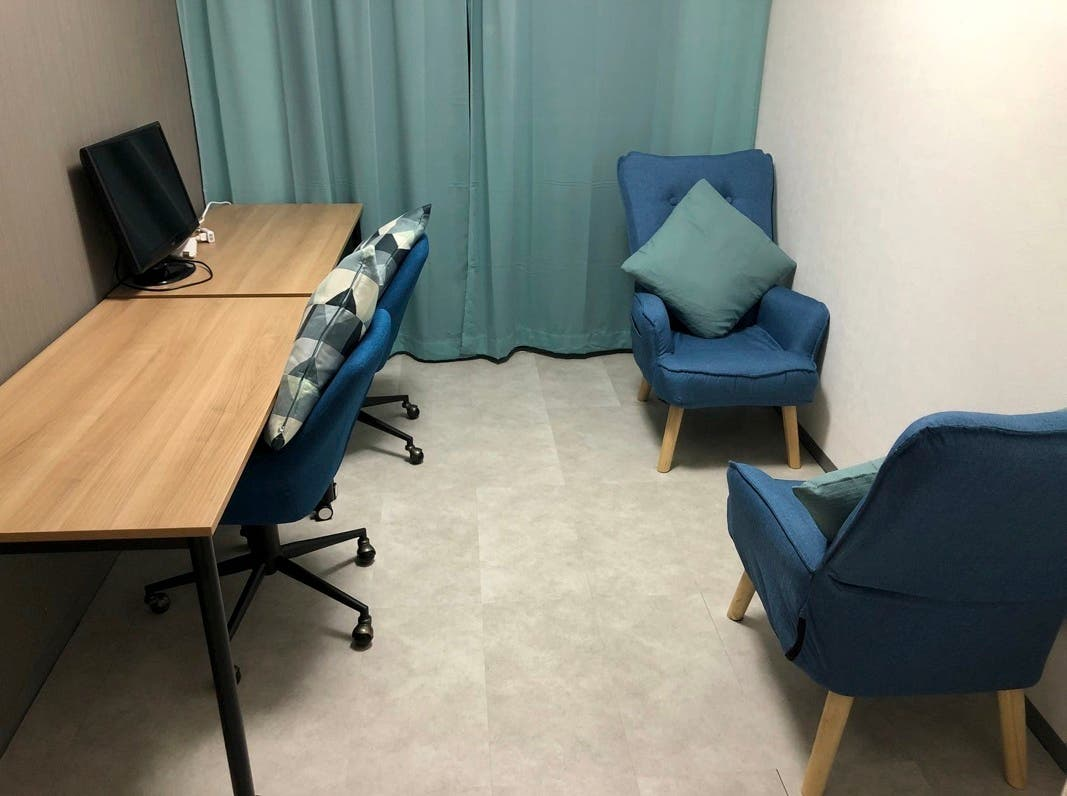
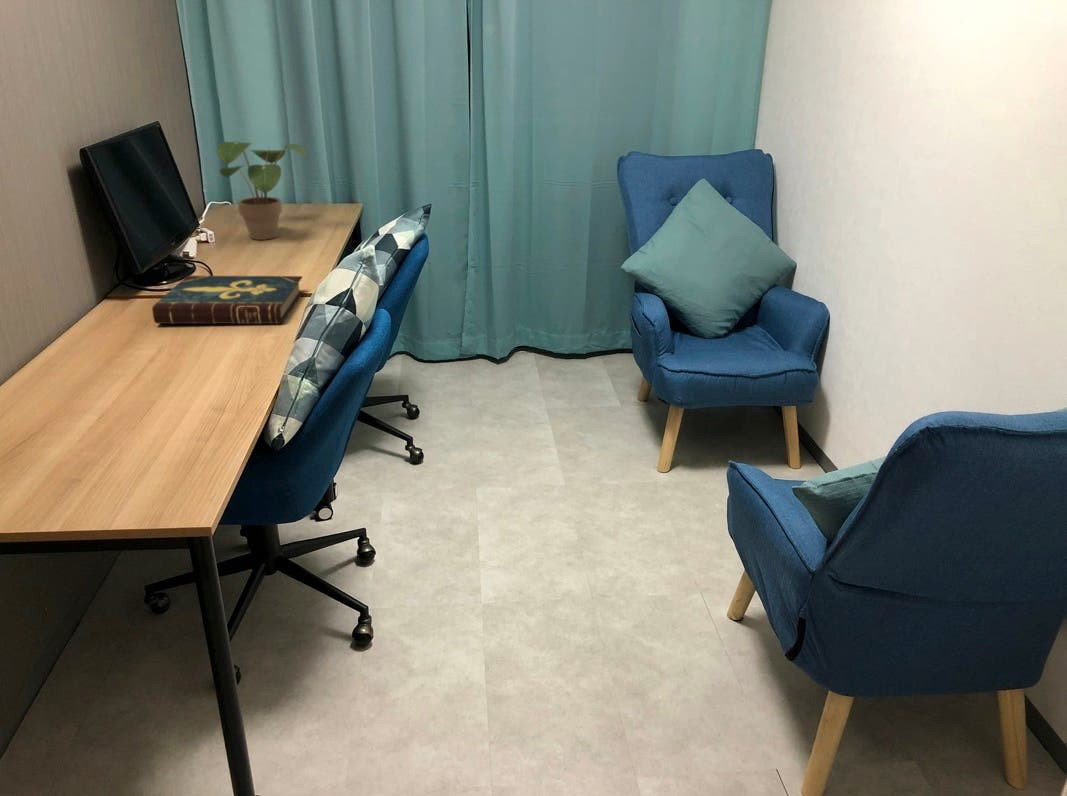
+ book [151,275,305,325]
+ potted plant [215,140,308,241]
